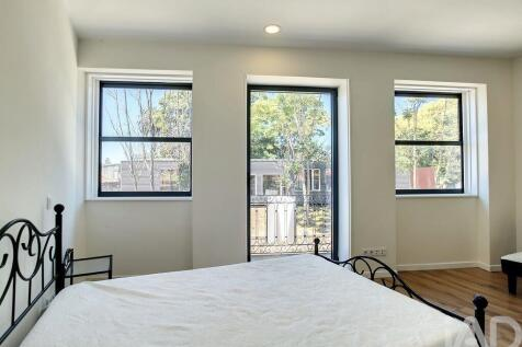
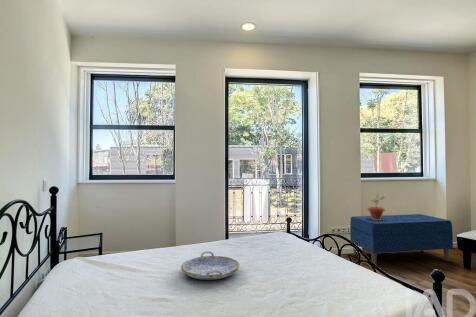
+ potted plant [367,194,386,220]
+ bench [349,213,454,265]
+ serving tray [180,250,240,281]
